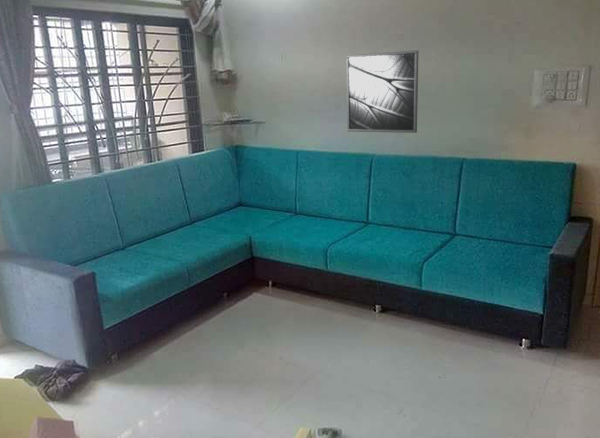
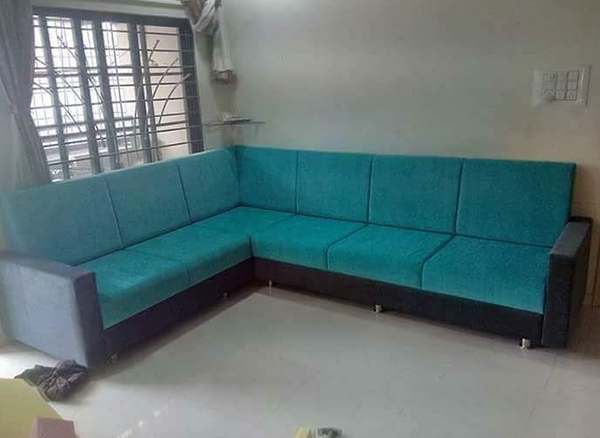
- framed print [346,49,419,134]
